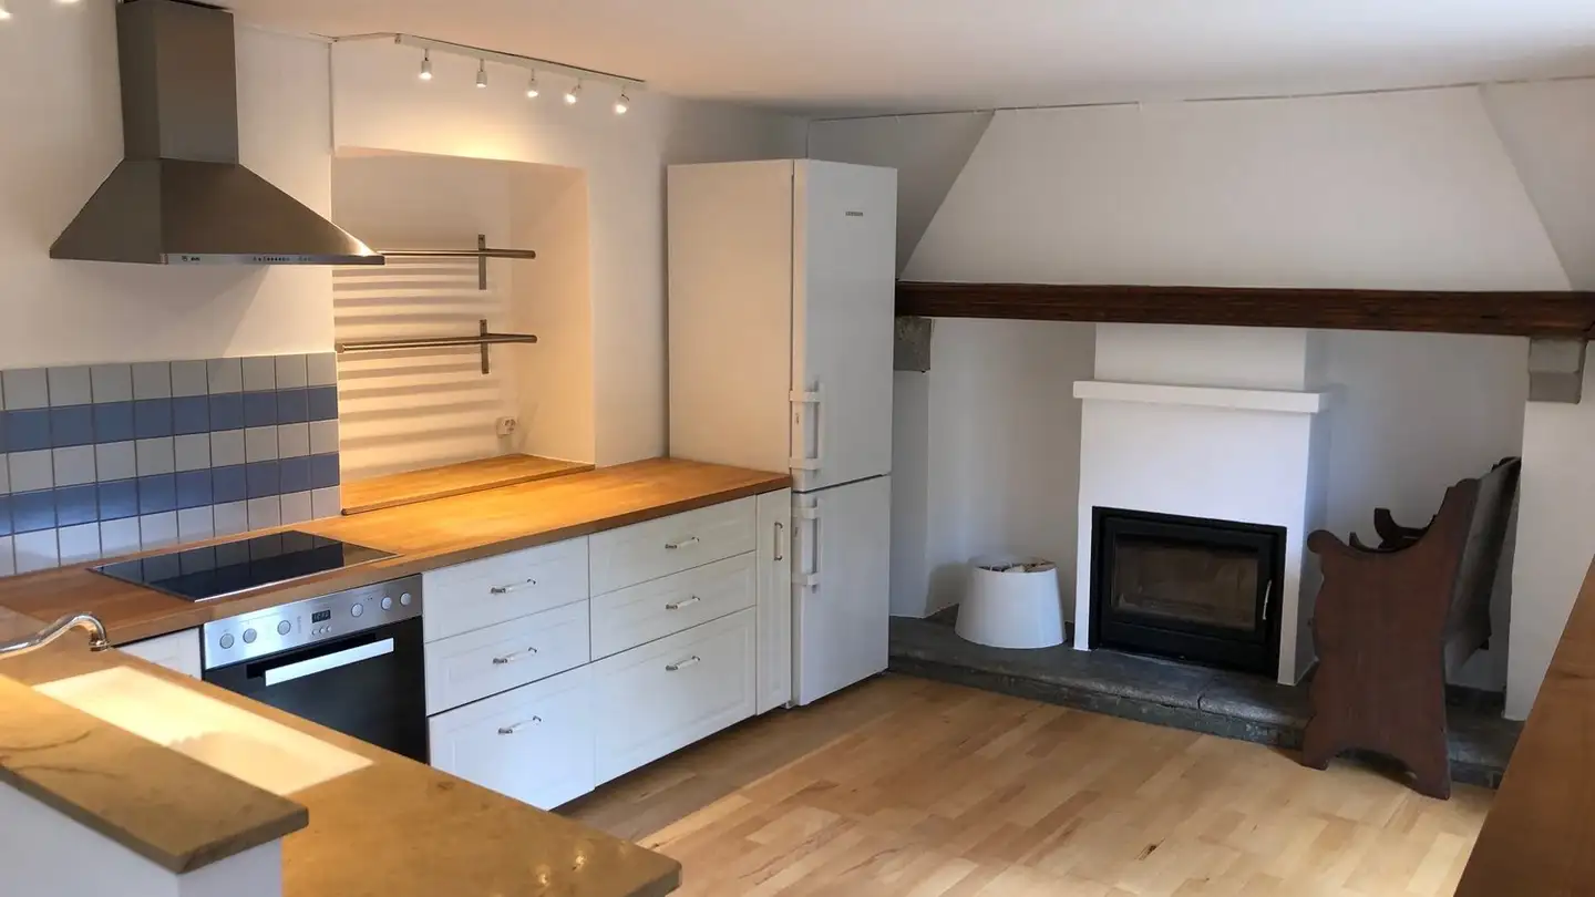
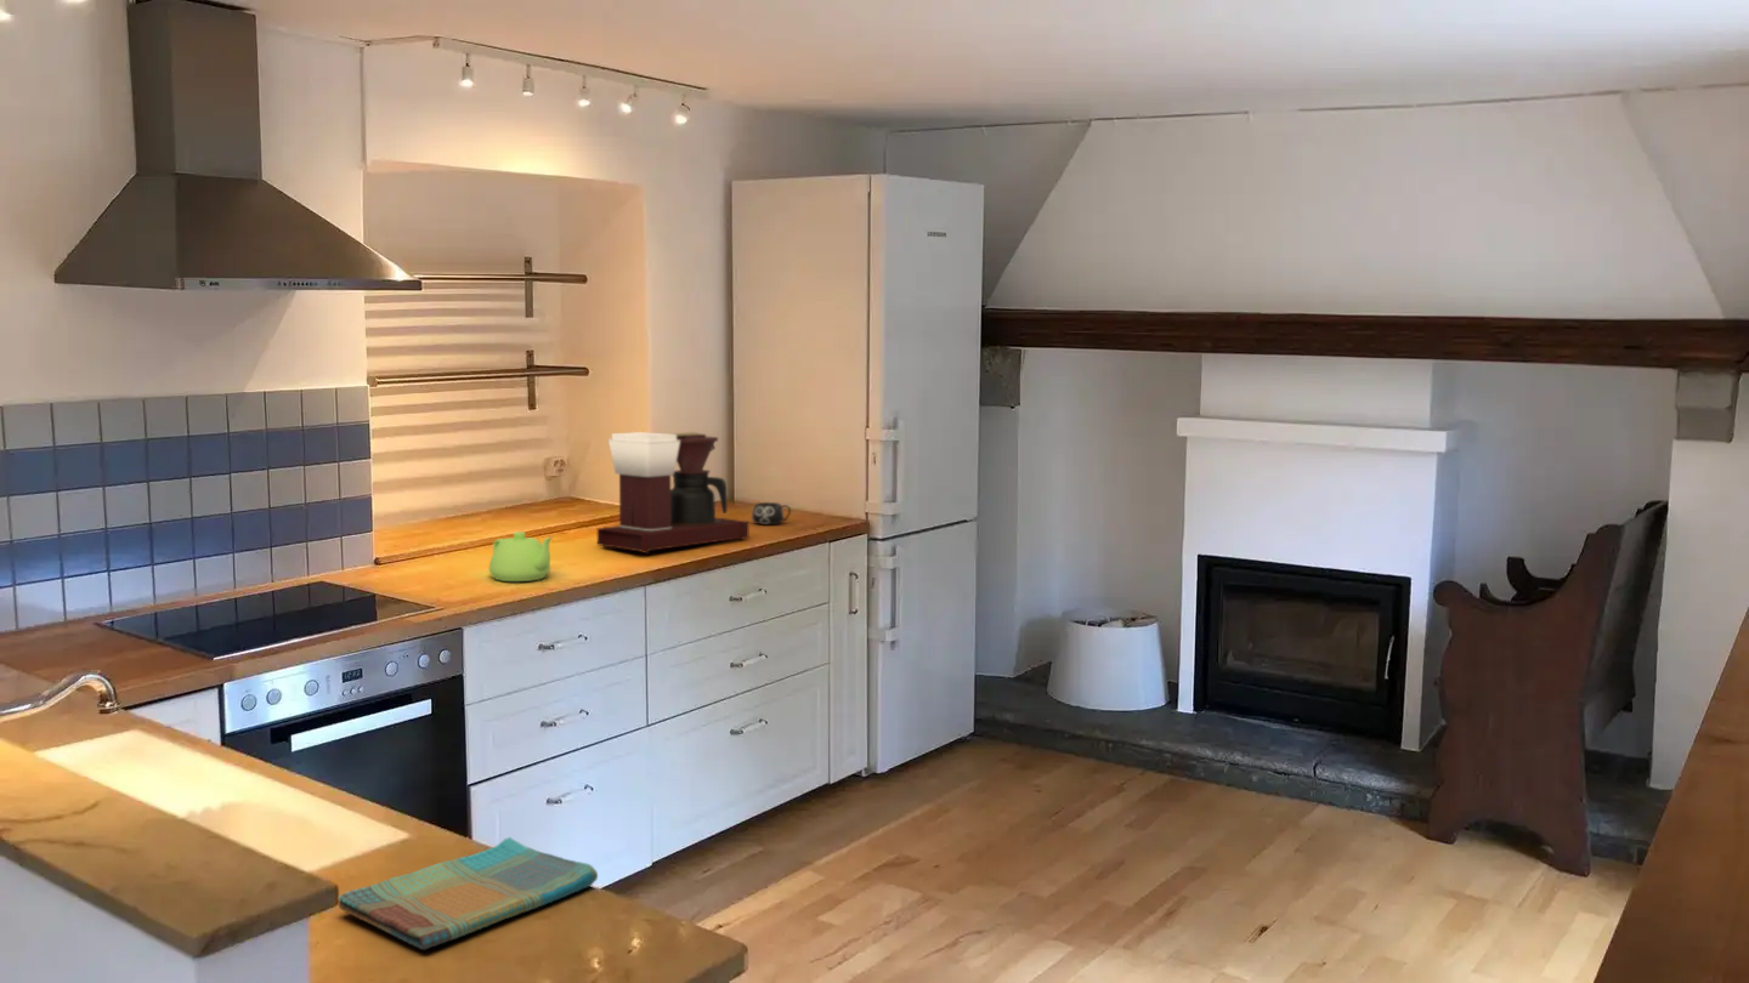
+ dish towel [338,836,599,950]
+ coffee maker [596,431,749,555]
+ teapot [488,530,554,583]
+ mug [751,501,792,525]
